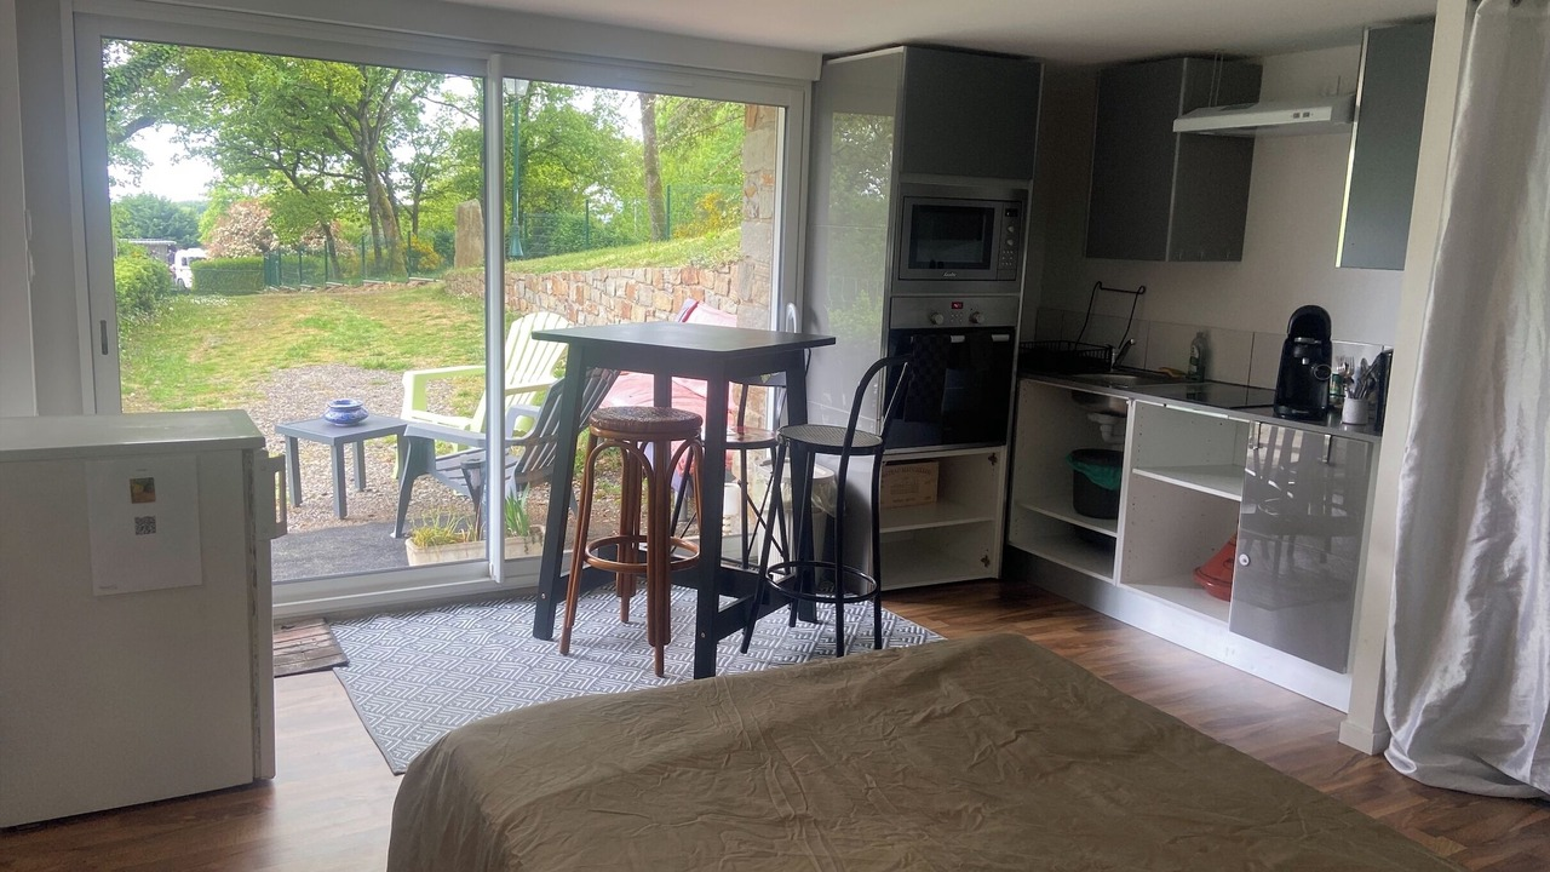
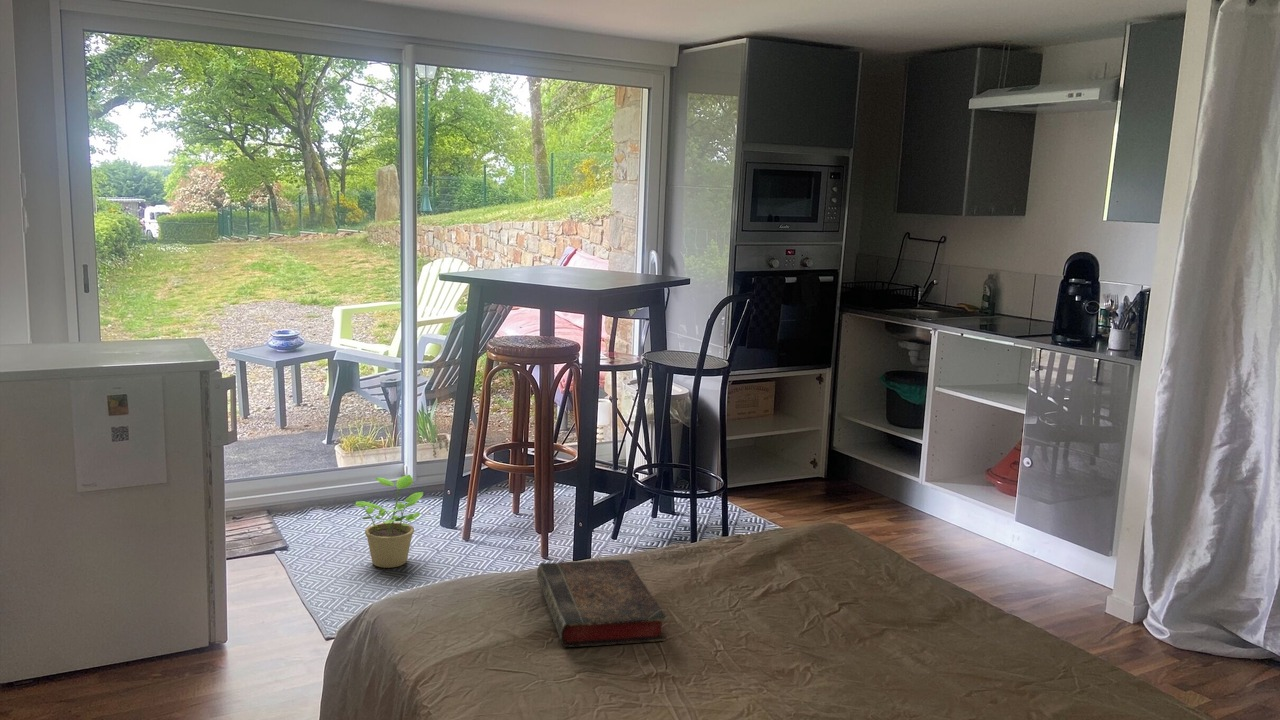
+ potted plant [353,474,424,569]
+ book [536,559,668,648]
